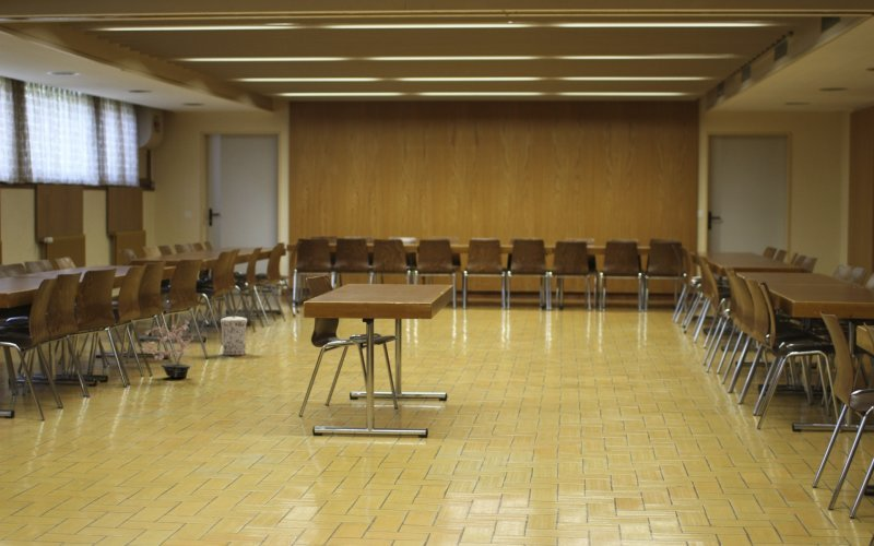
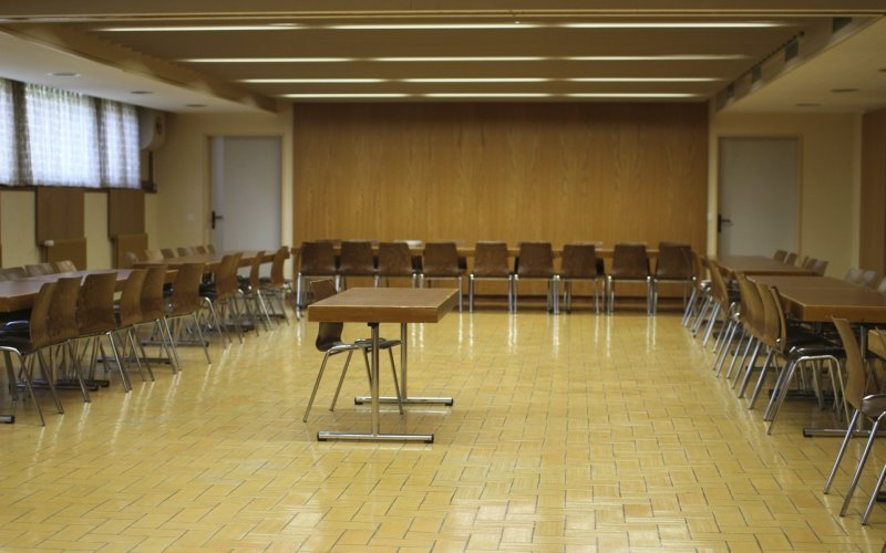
- potted plant [140,320,194,379]
- trash can [220,314,248,357]
